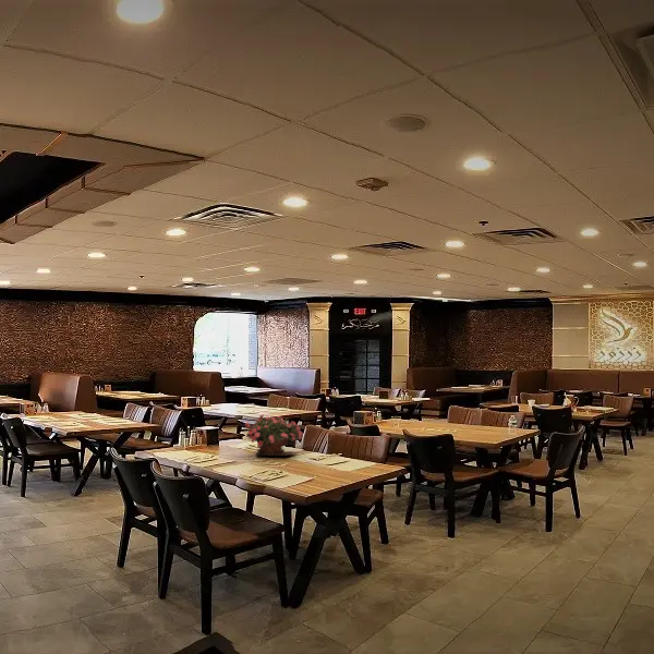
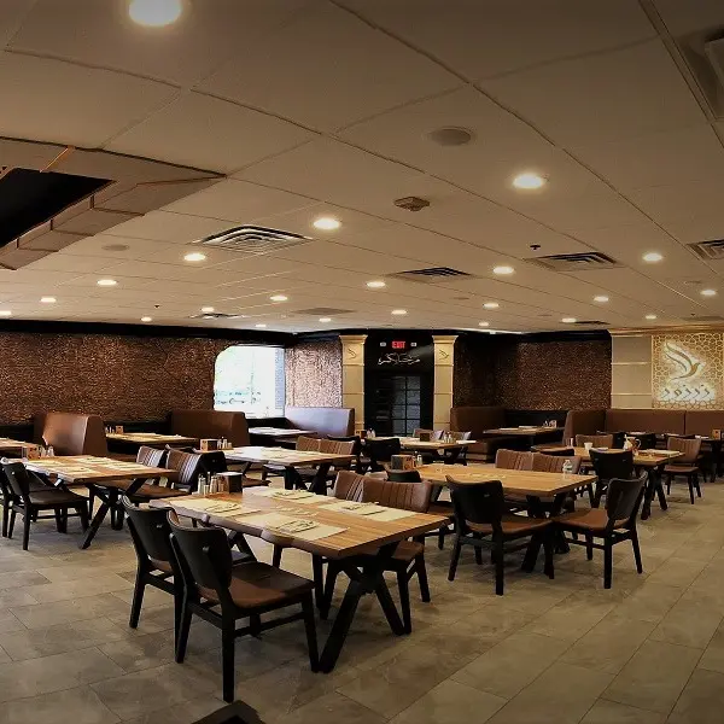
- potted flower [244,413,304,458]
